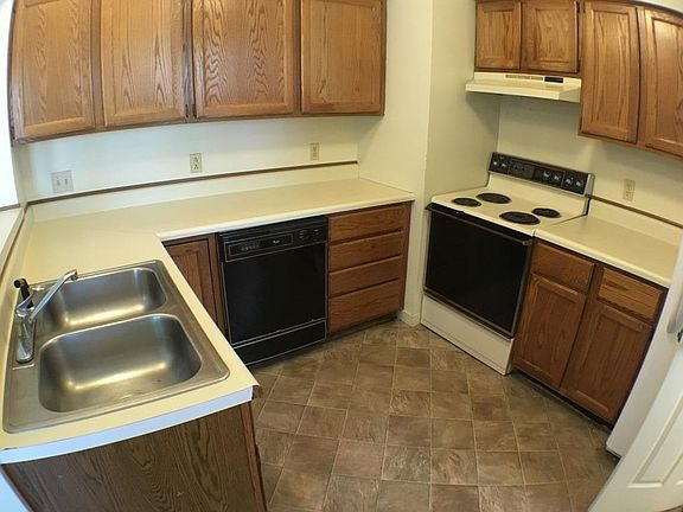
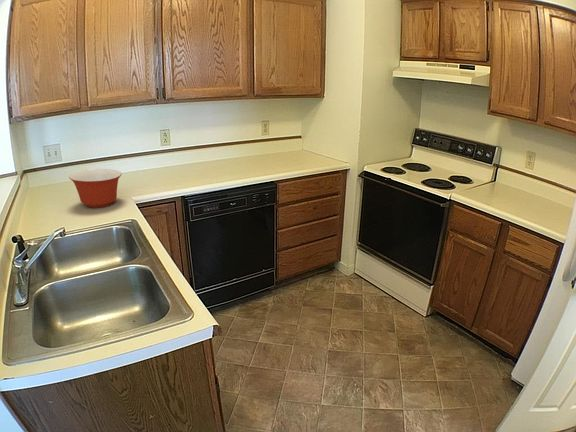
+ mixing bowl [68,168,123,209]
